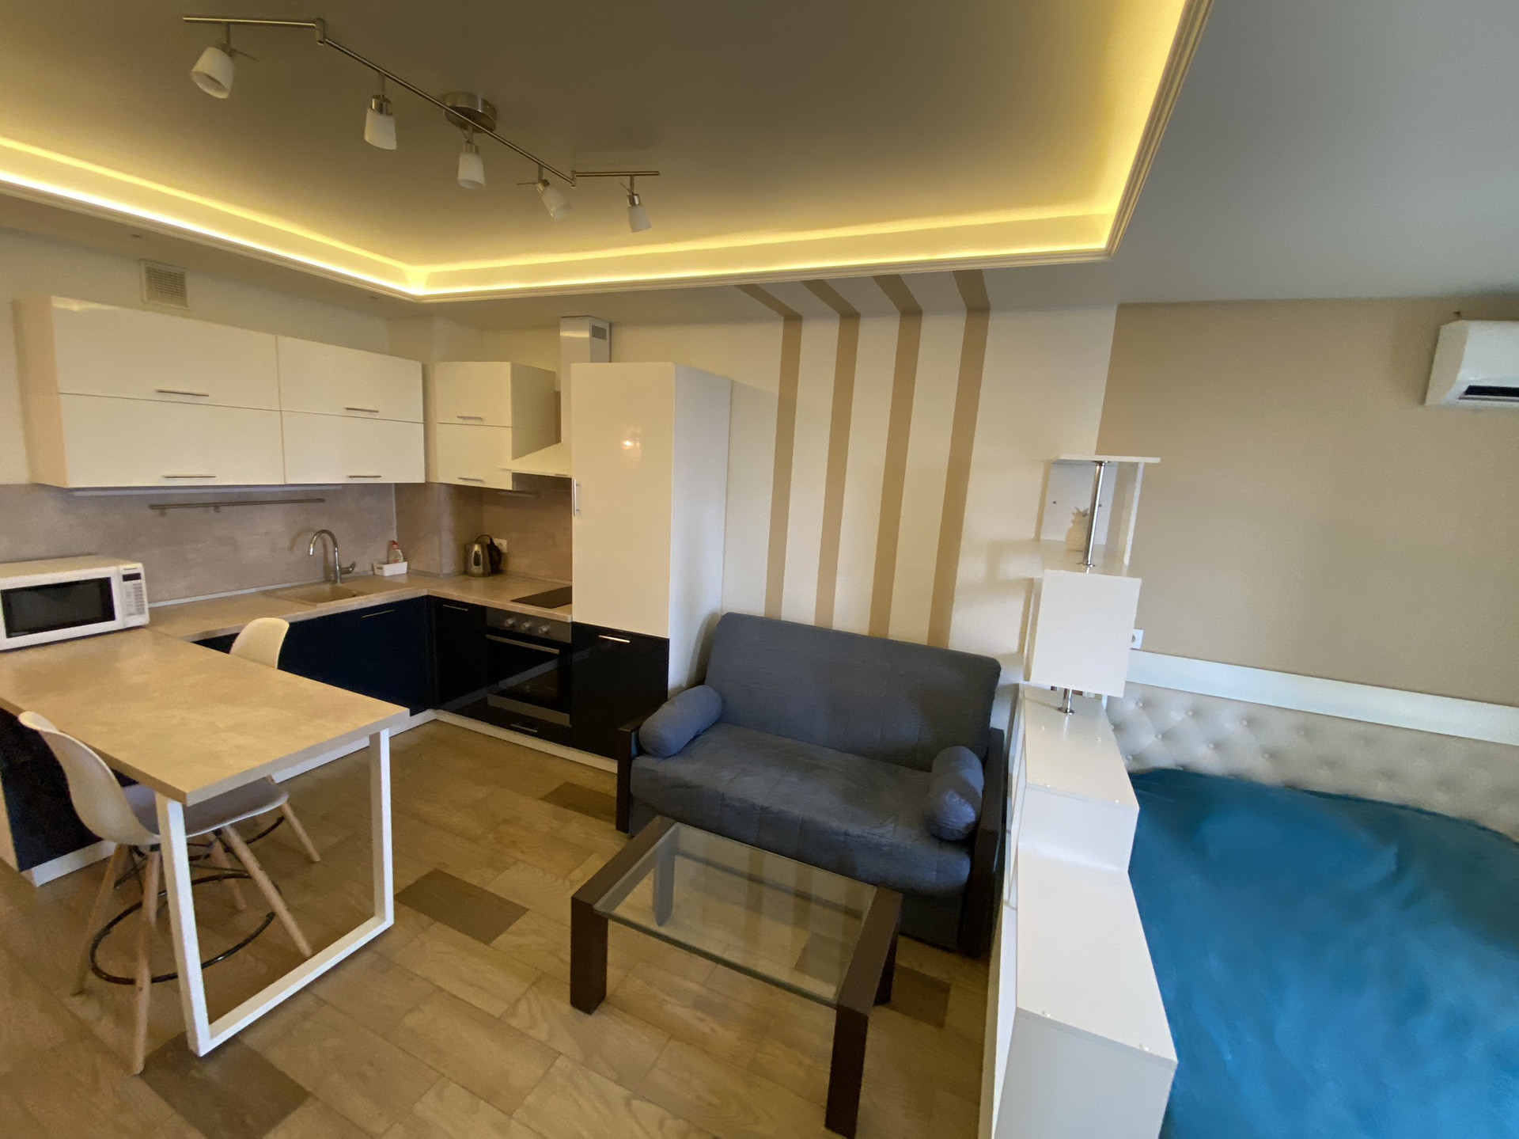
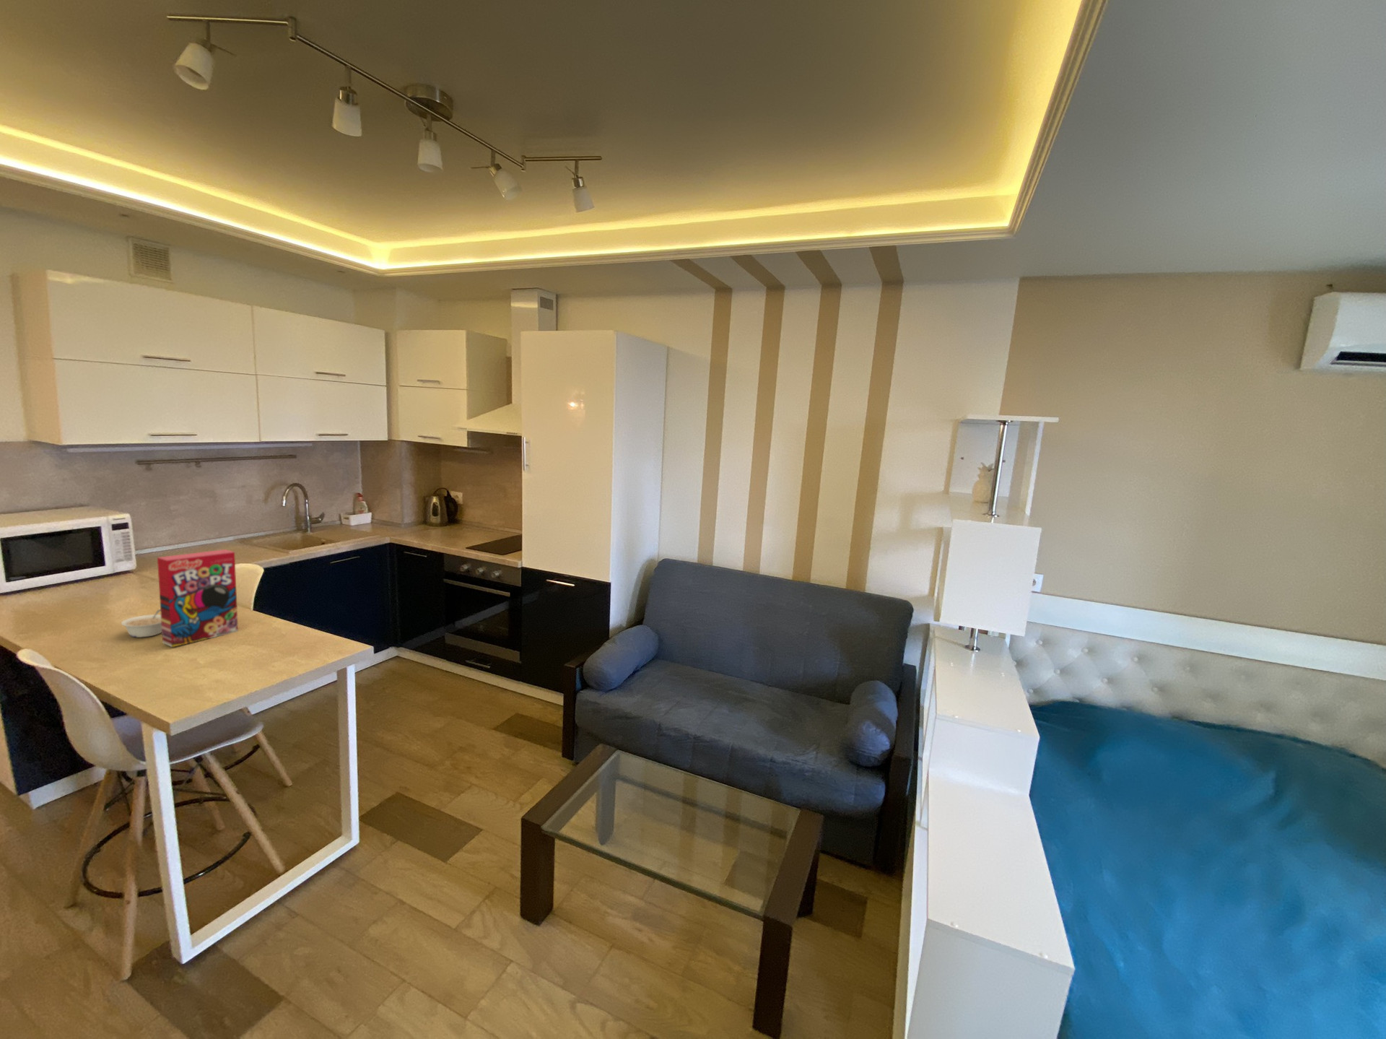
+ legume [120,609,162,638]
+ cereal box [157,549,239,647]
